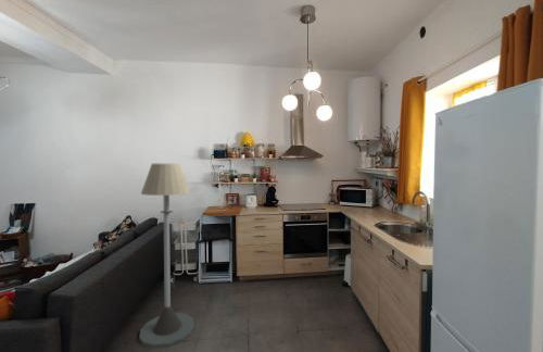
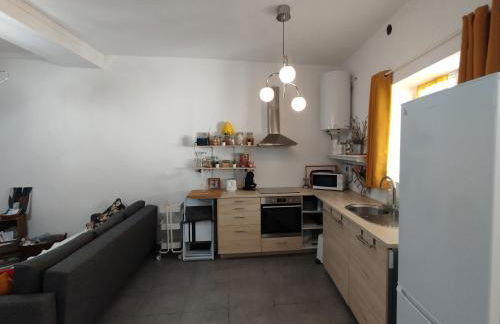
- floor lamp [138,163,195,349]
